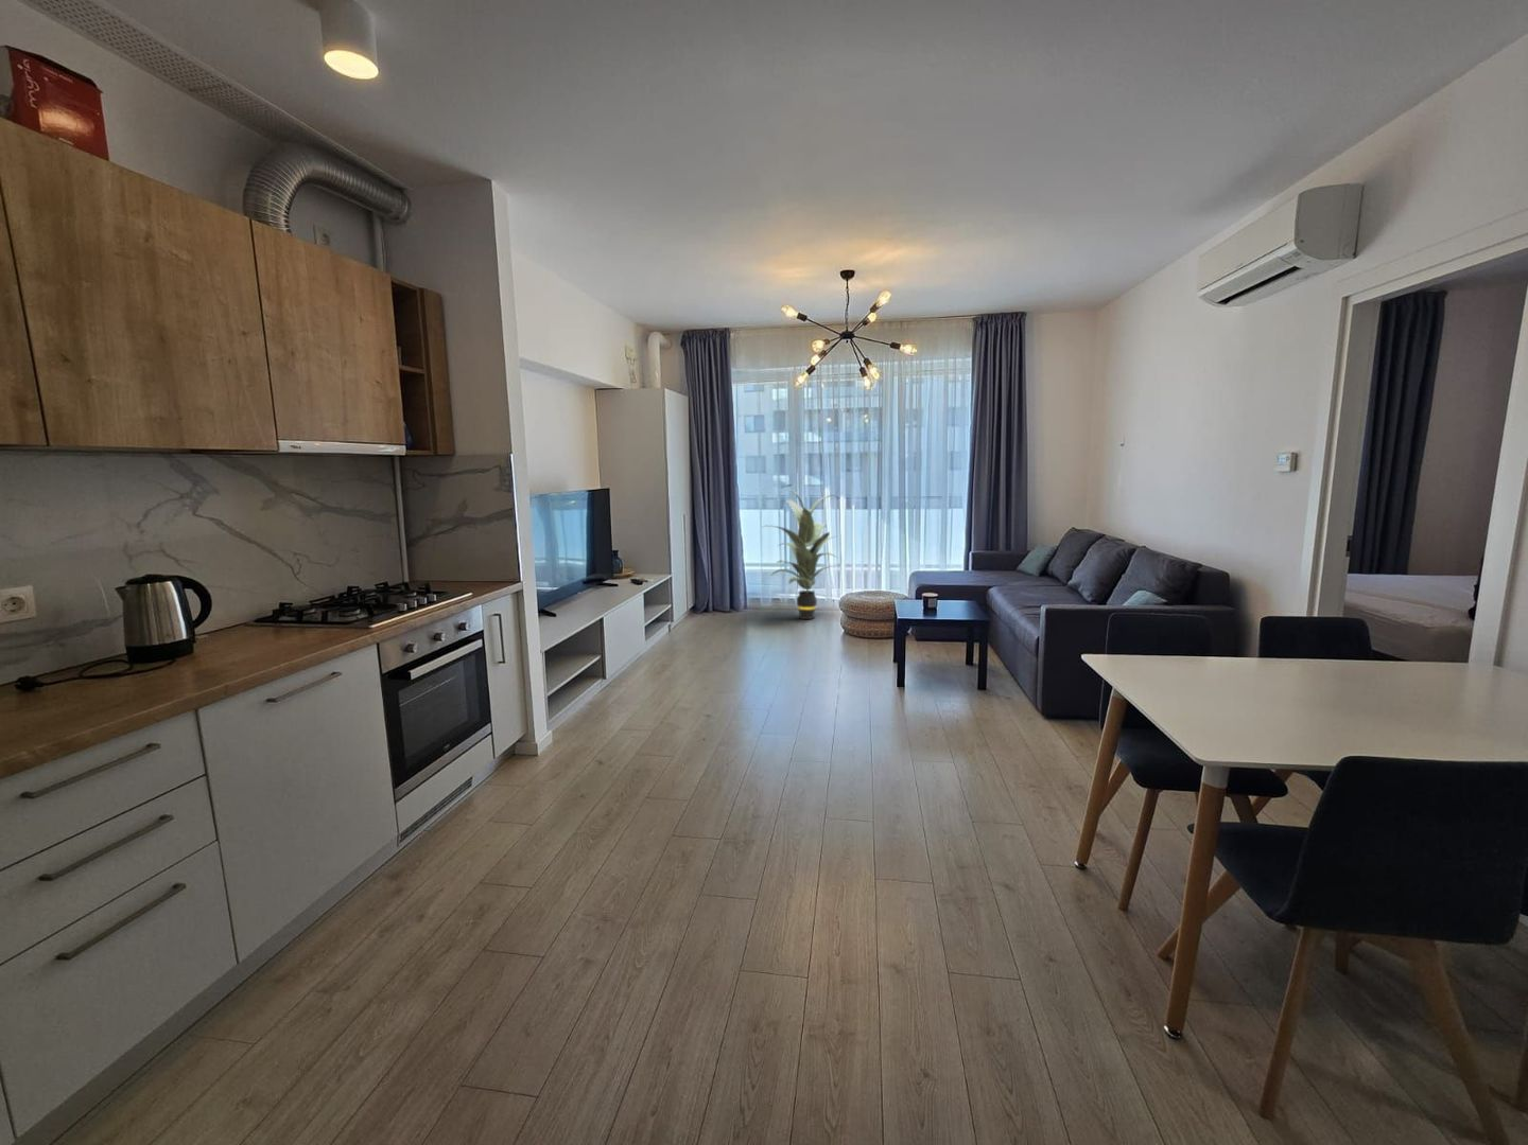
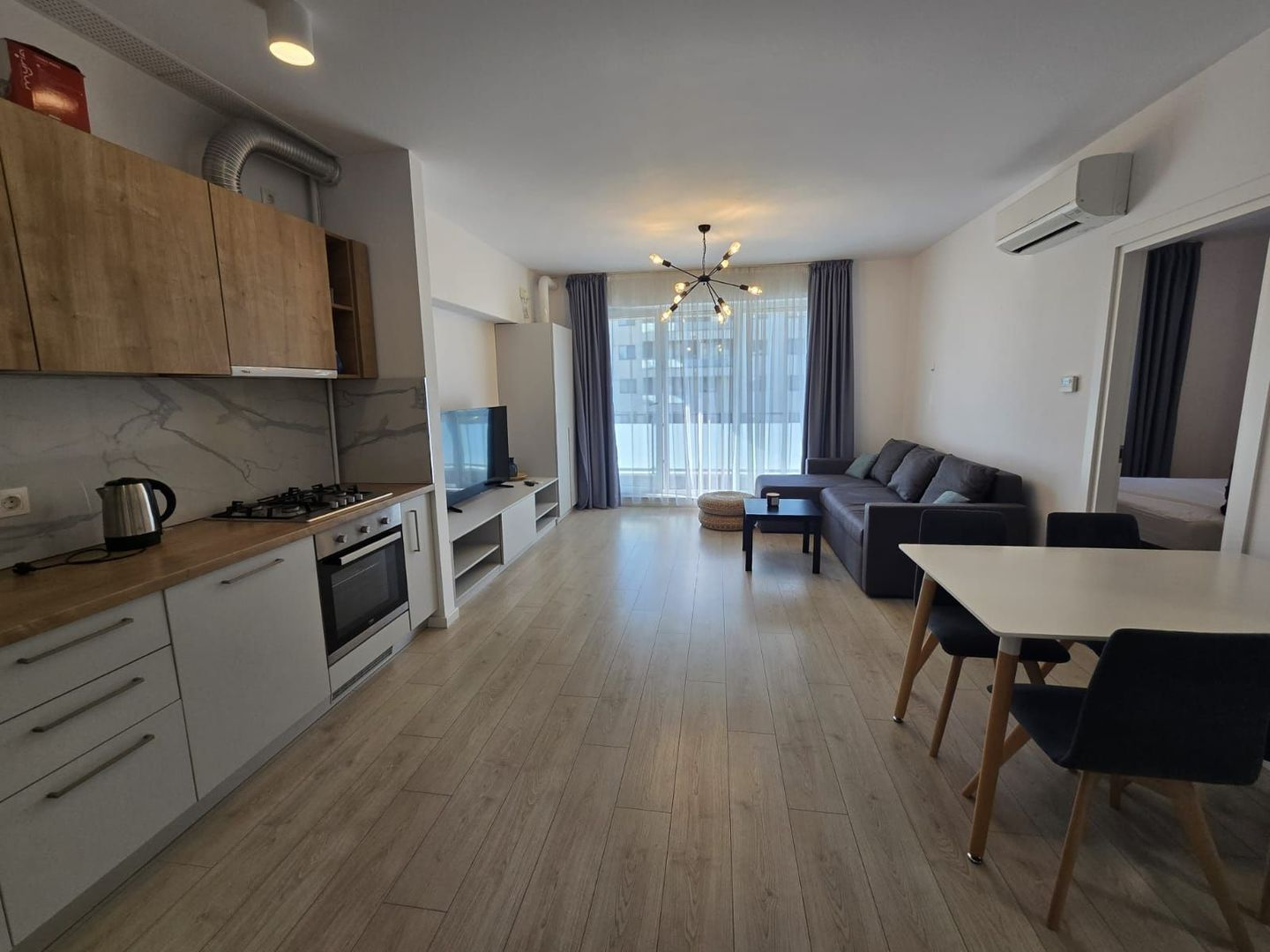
- indoor plant [762,487,840,621]
